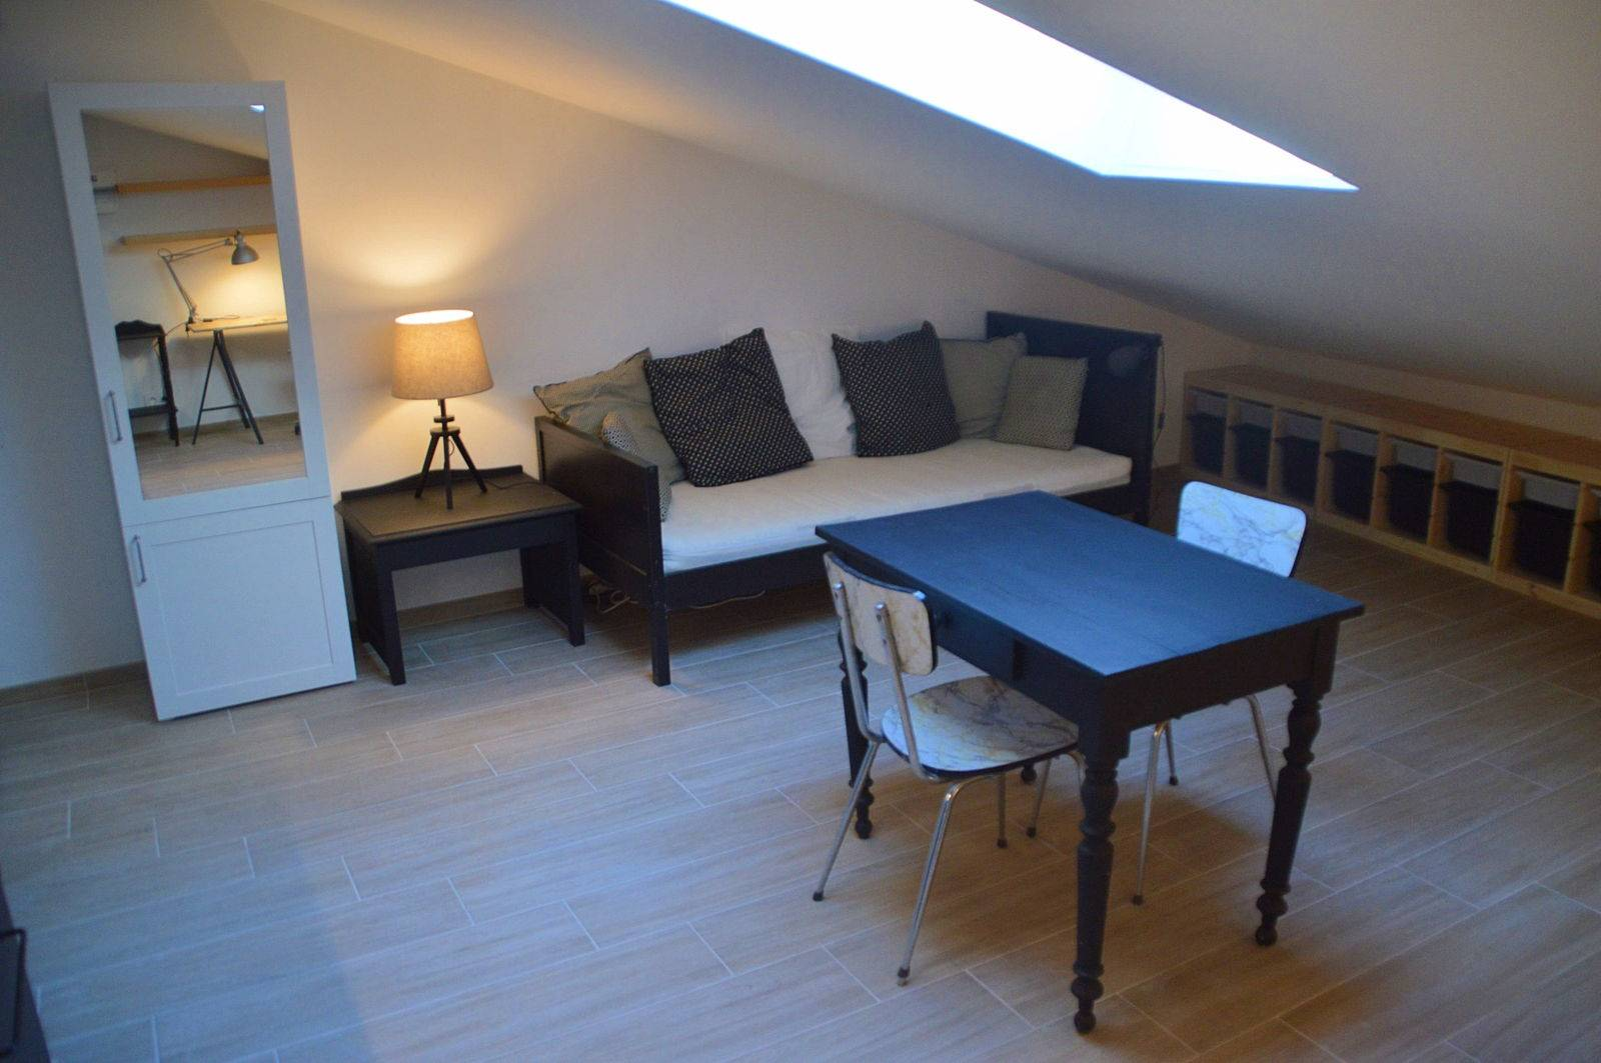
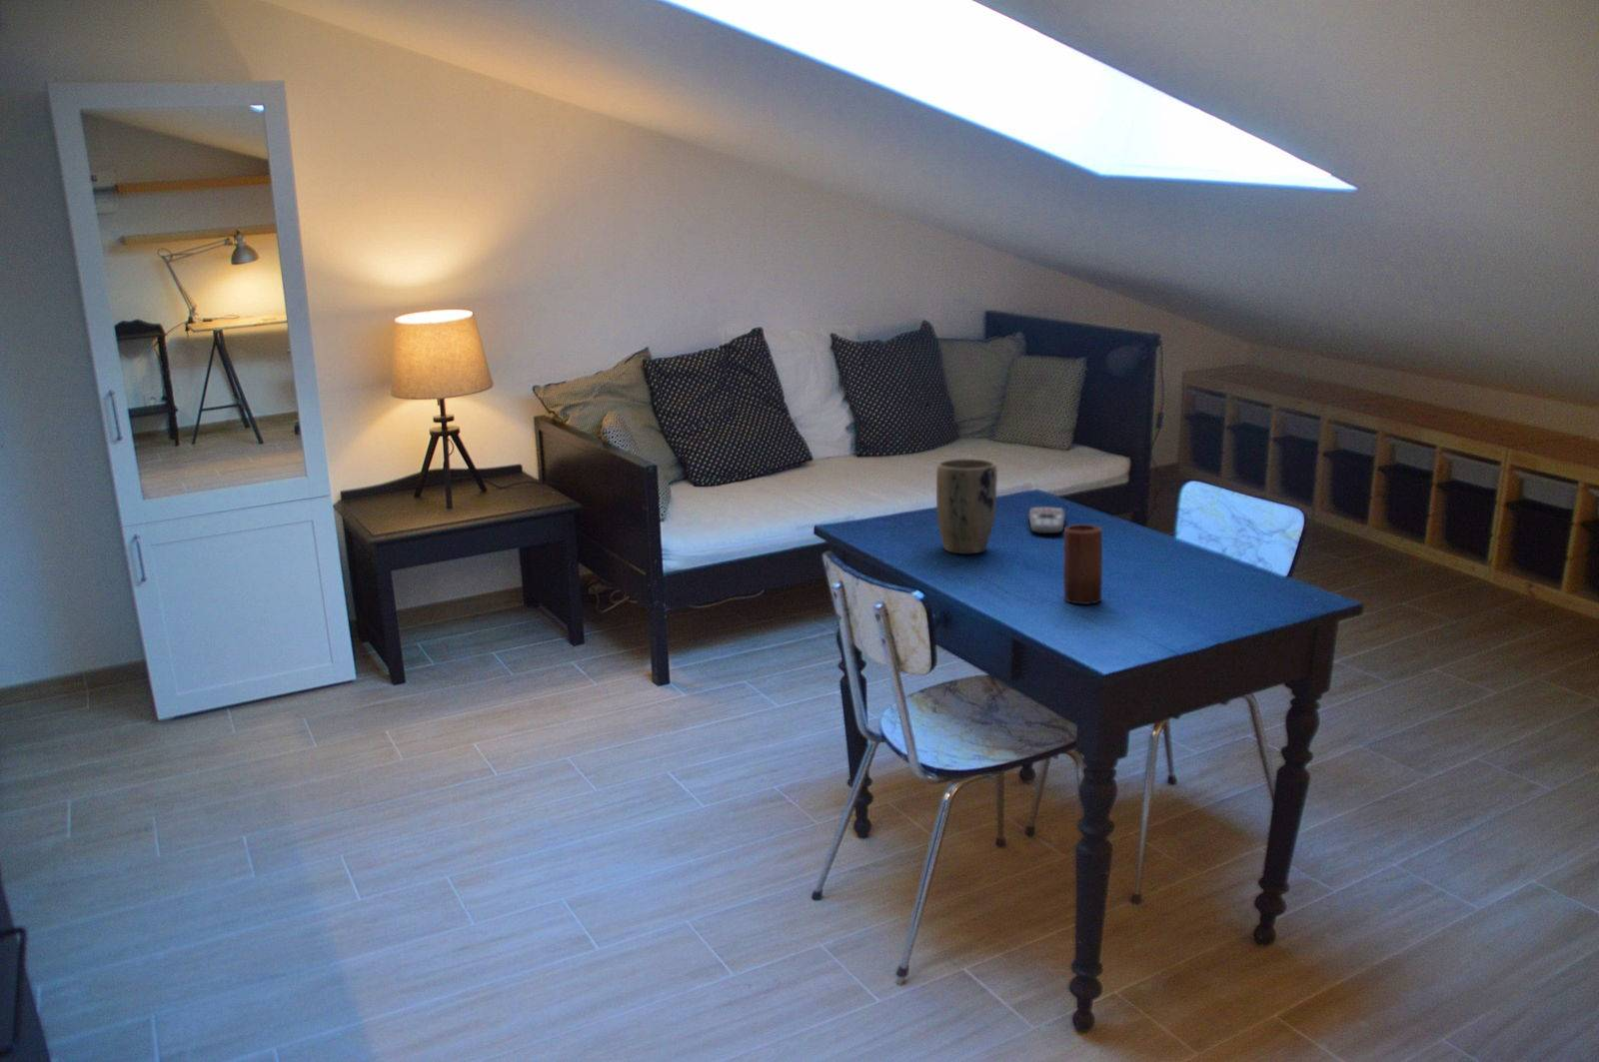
+ plant pot [935,458,998,555]
+ remote control [1029,506,1067,535]
+ candle [1062,524,1104,606]
